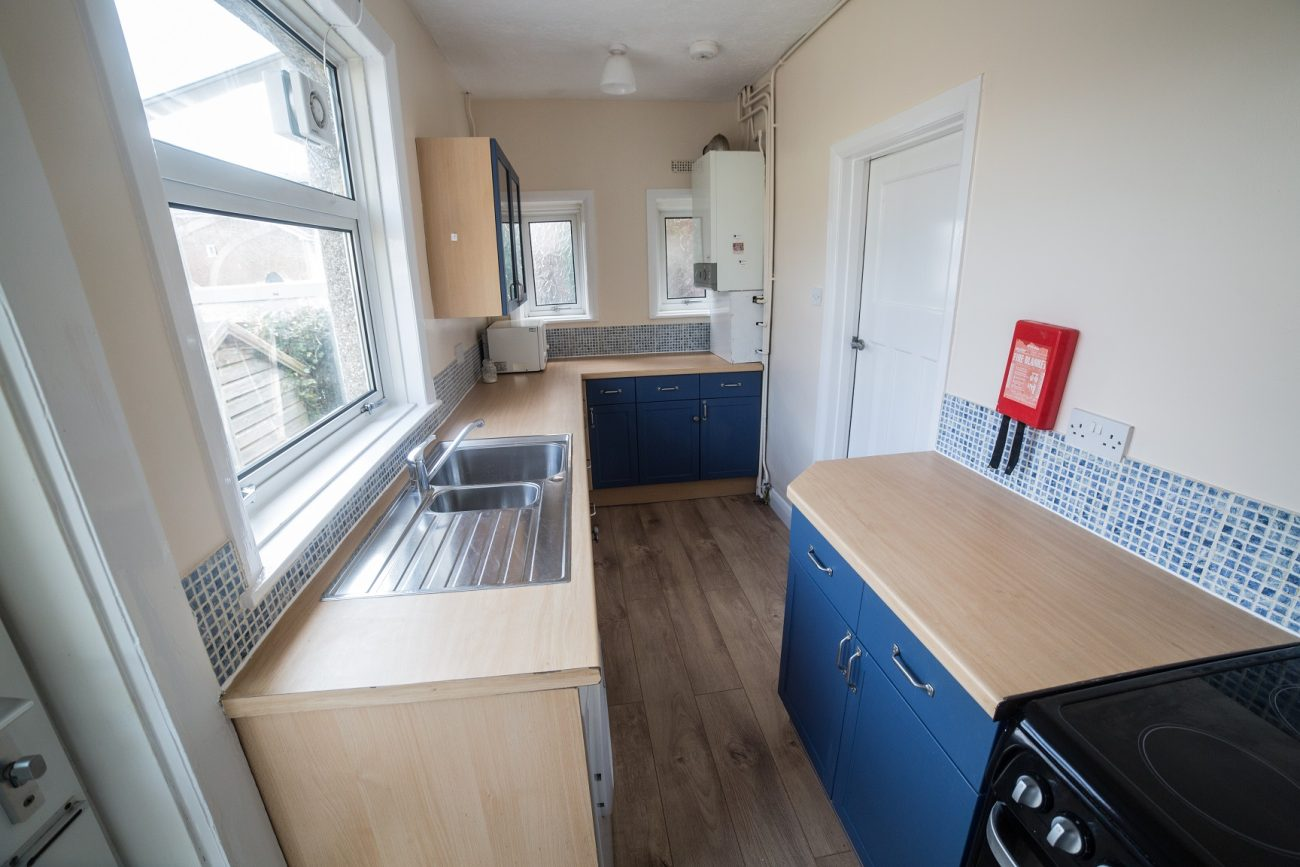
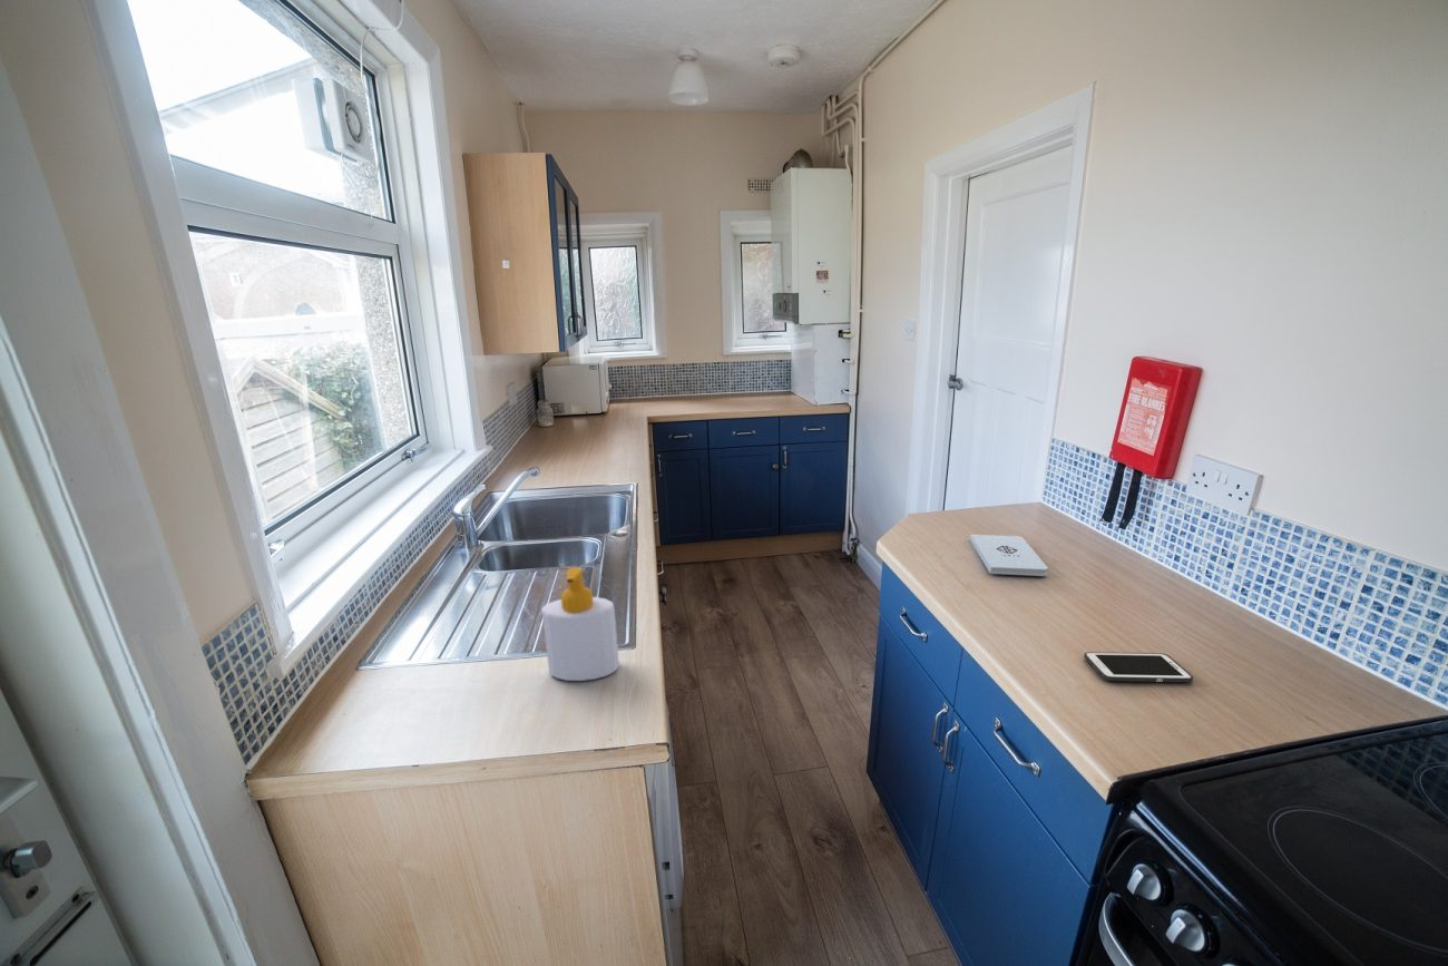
+ cell phone [1083,651,1194,683]
+ notepad [969,534,1049,577]
+ soap bottle [540,566,620,682]
